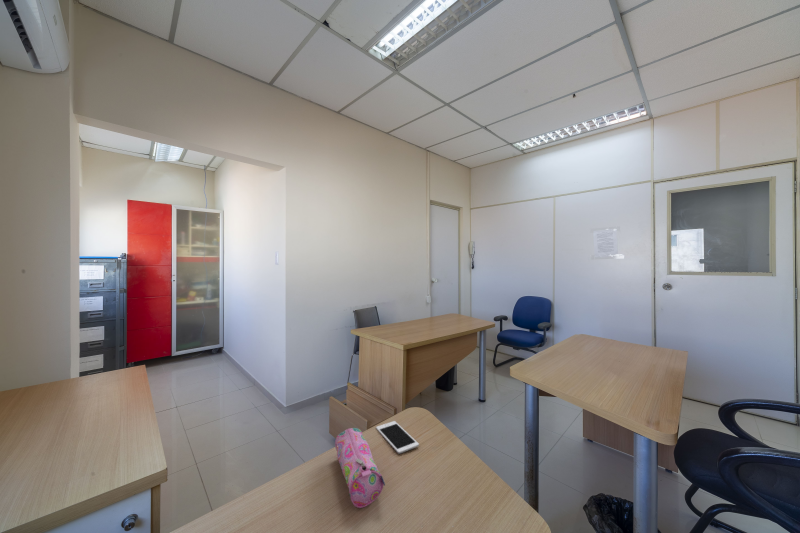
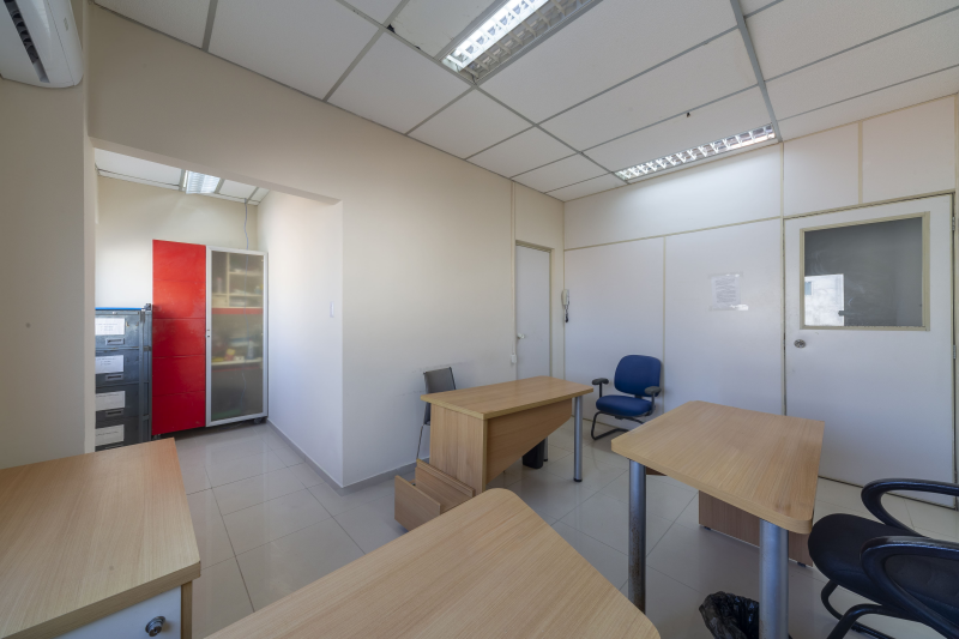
- cell phone [375,420,420,454]
- pencil case [334,427,386,509]
